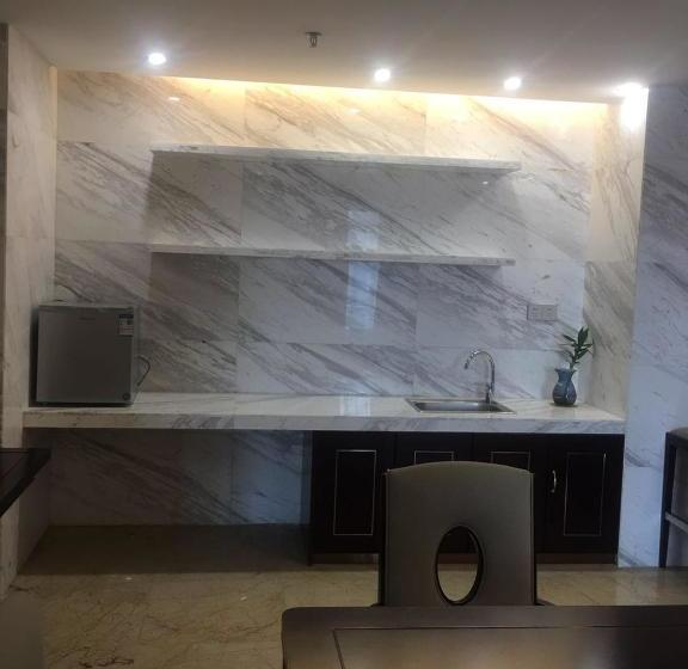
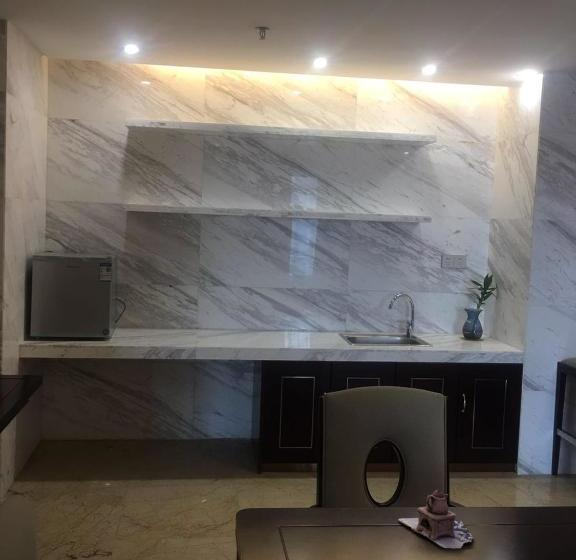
+ teapot [397,488,474,549]
